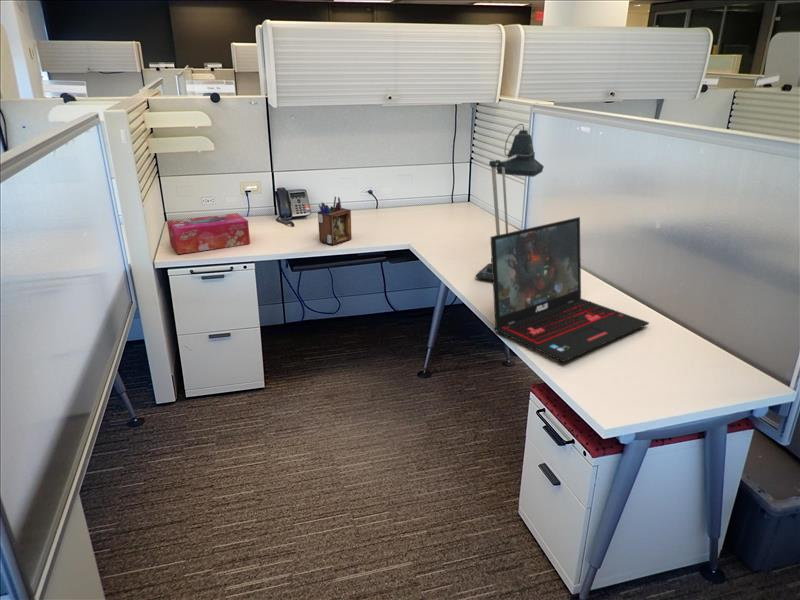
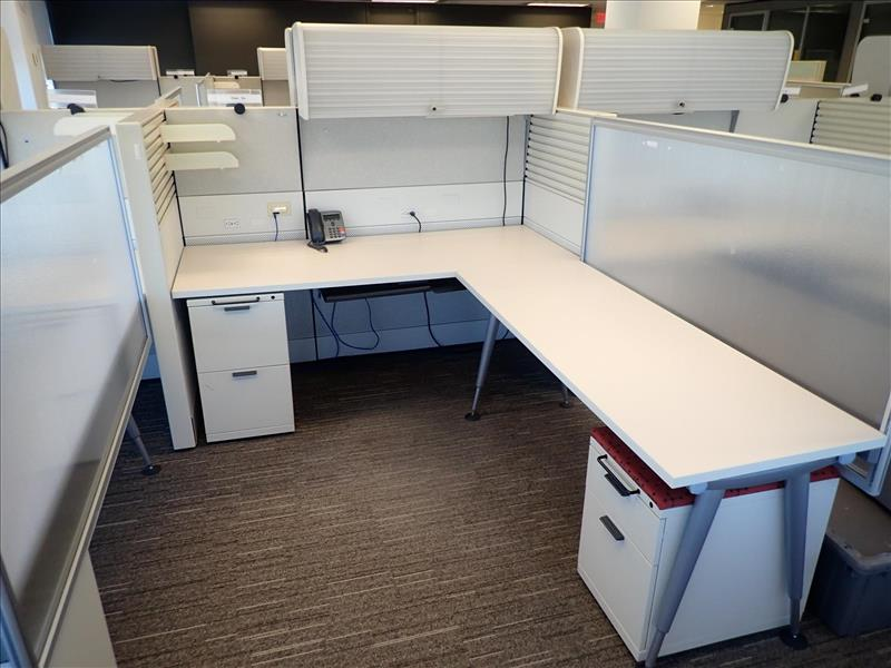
- laptop [490,216,650,363]
- desk lamp [475,123,545,281]
- tissue box [166,212,251,255]
- desk organizer [317,196,352,246]
